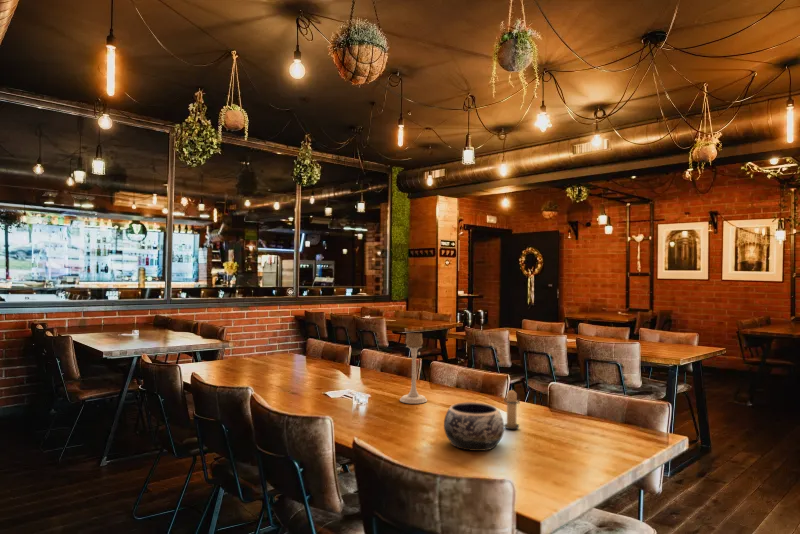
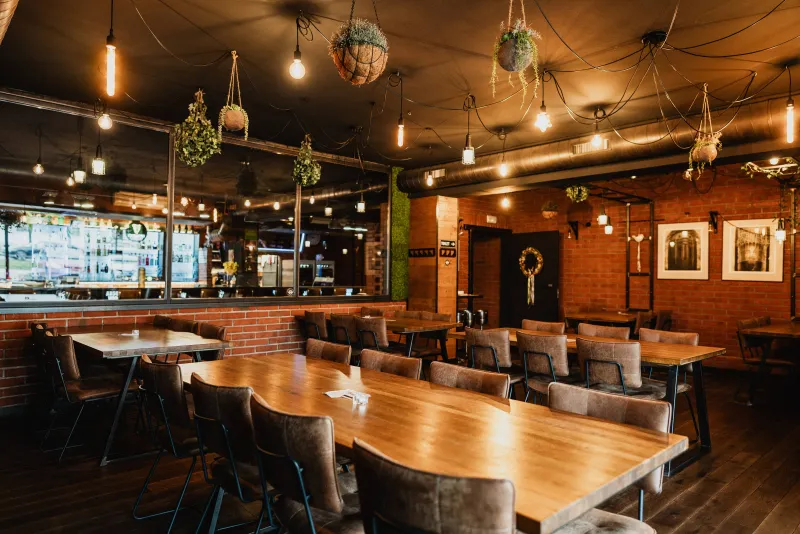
- candle [502,389,521,430]
- decorative bowl [443,401,505,452]
- candle holder [399,332,428,405]
